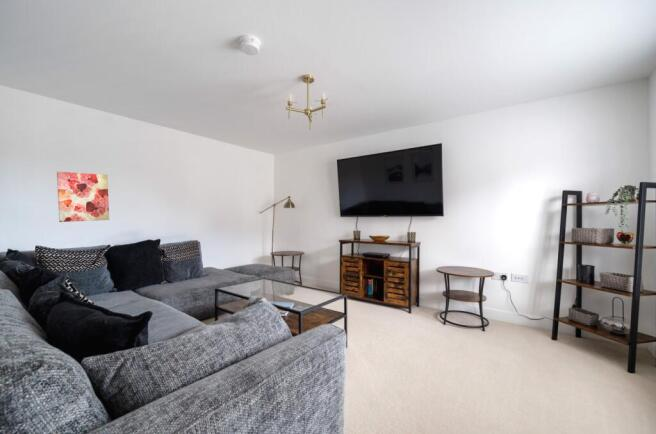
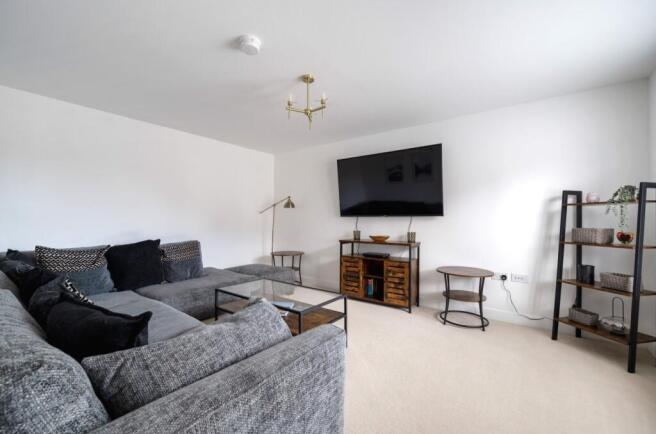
- wall art [56,171,110,223]
